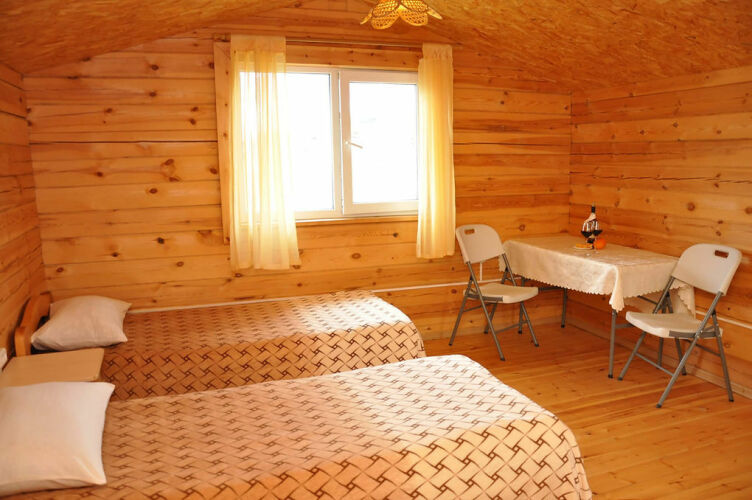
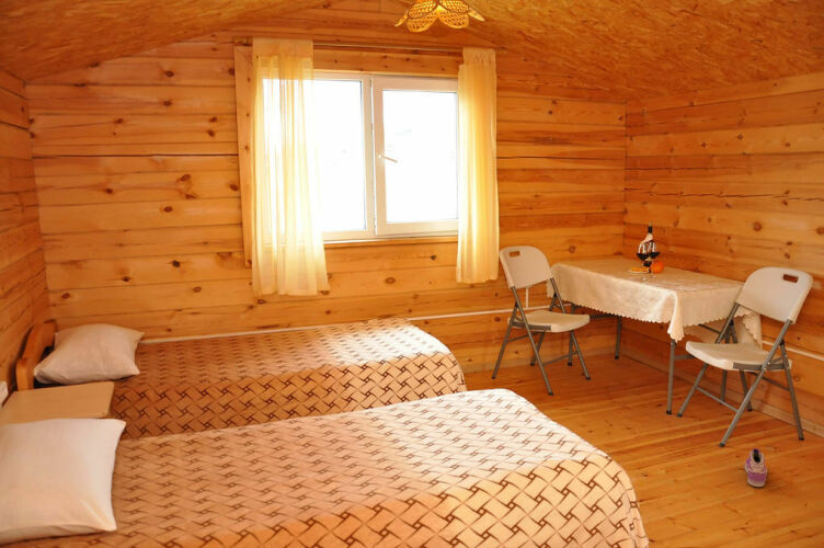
+ sneaker [743,447,768,488]
